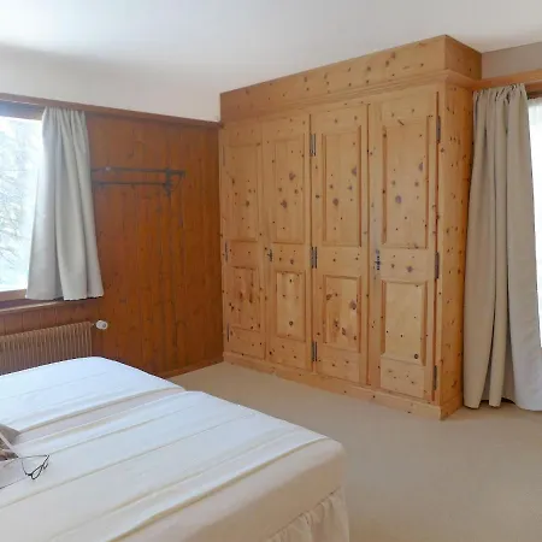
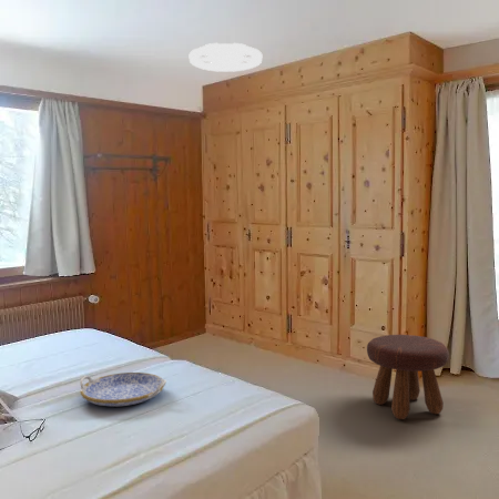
+ footstool [366,334,450,420]
+ ceiling light [189,42,263,73]
+ serving tray [79,371,167,408]
